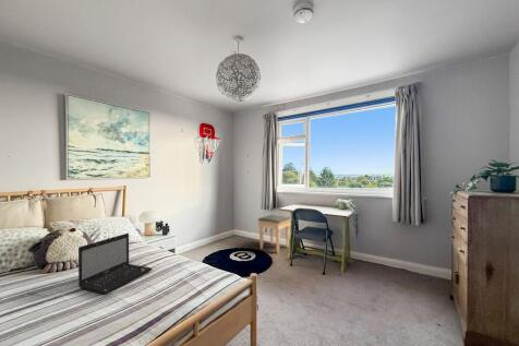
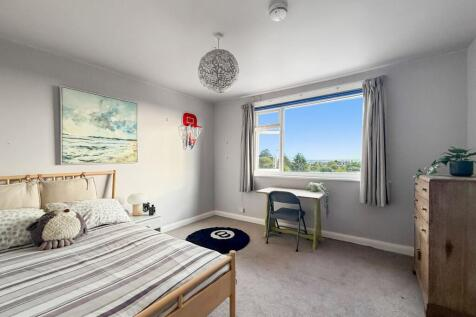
- laptop [77,232,153,296]
- footstool [256,214,291,254]
